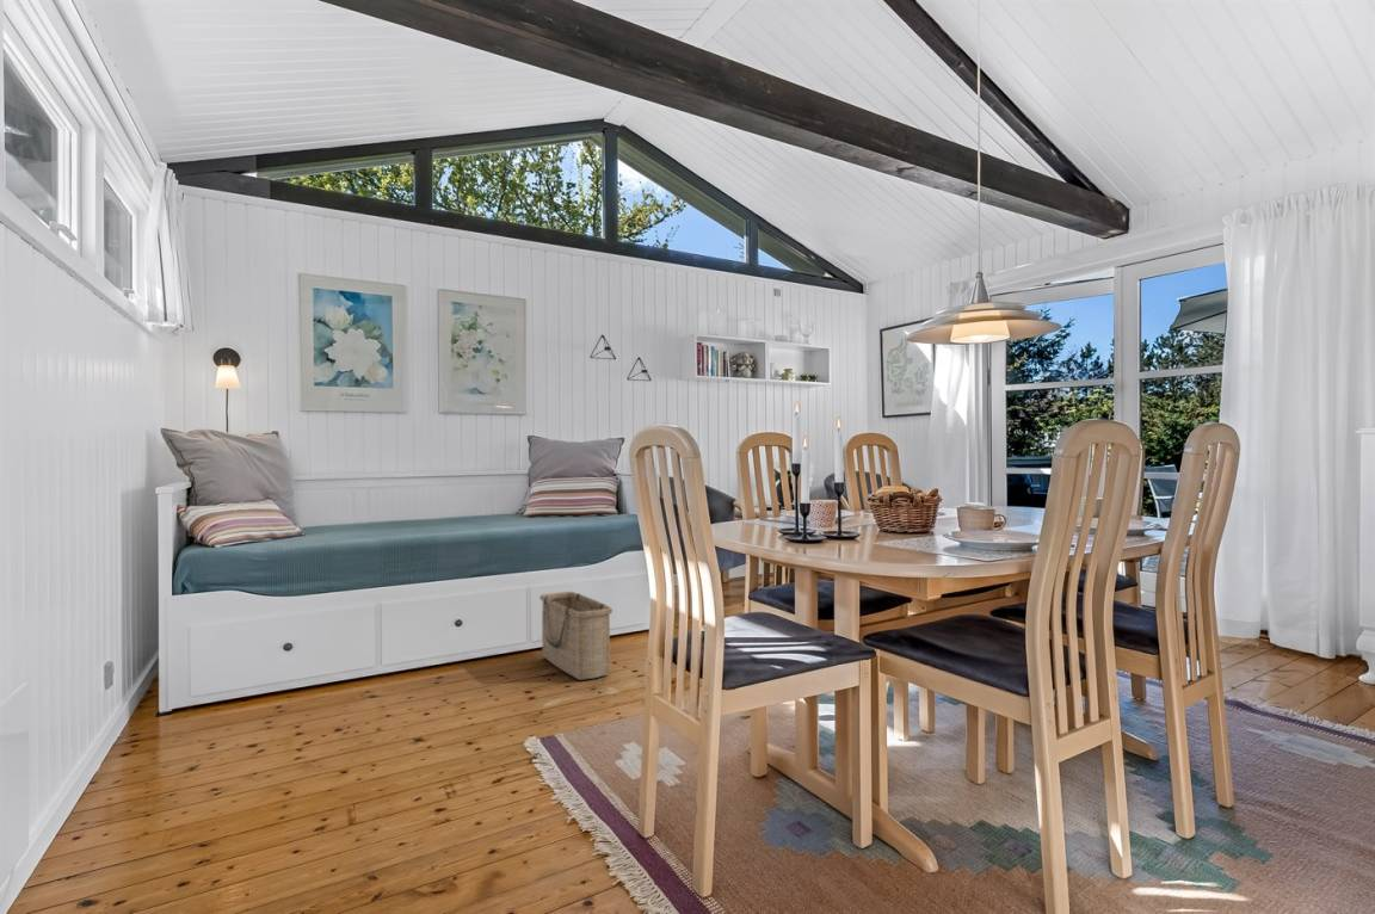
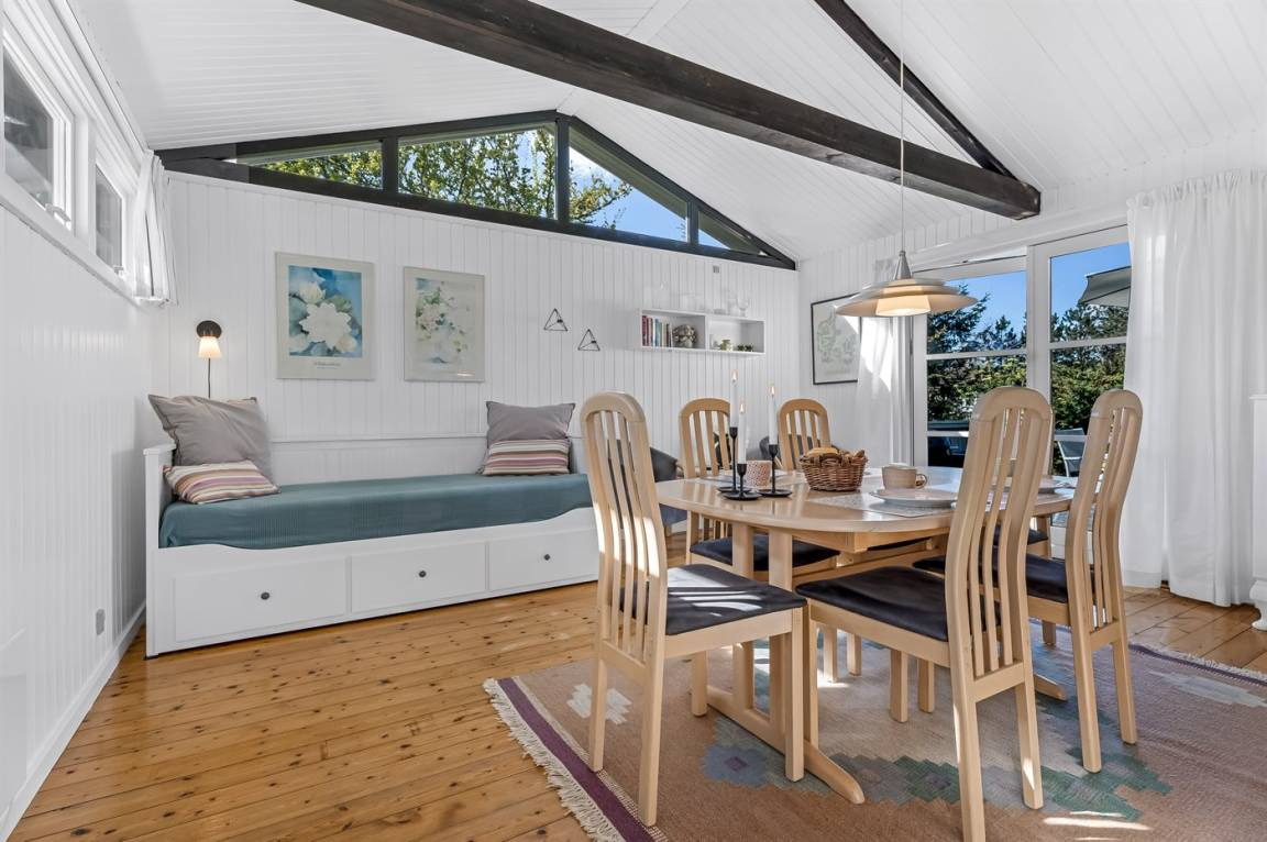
- basket [538,591,613,681]
